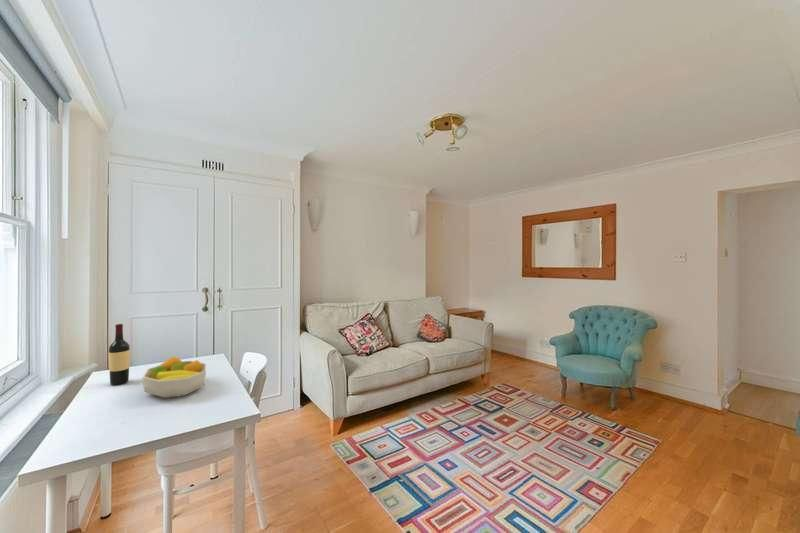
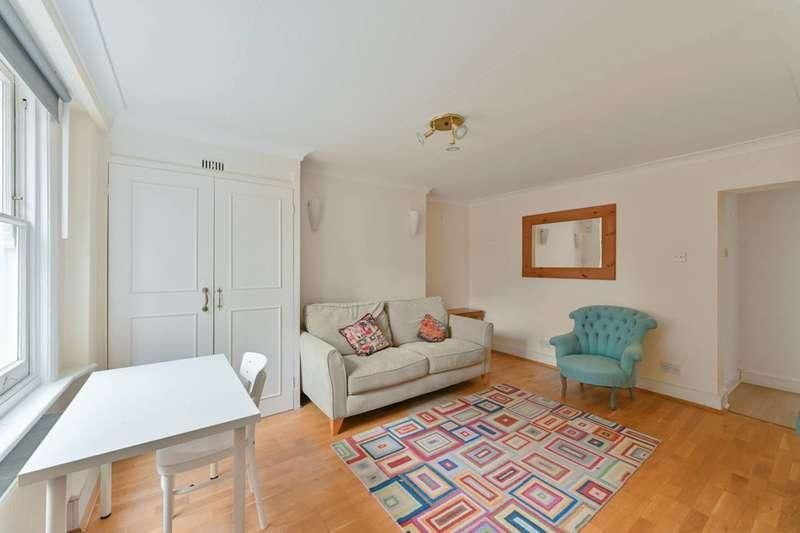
- fruit bowl [141,356,207,399]
- wine bottle [108,323,131,386]
